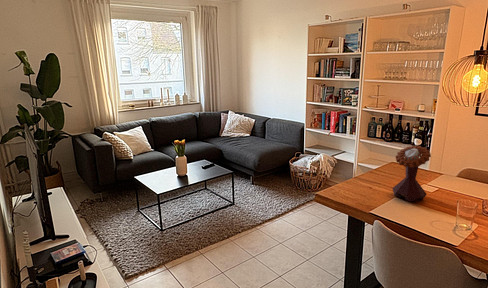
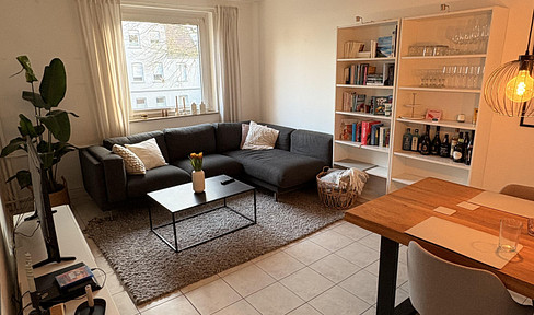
- mushroom [392,145,432,203]
